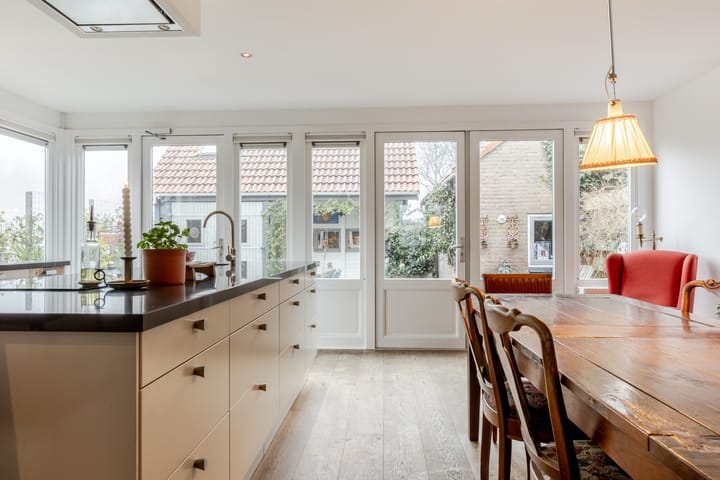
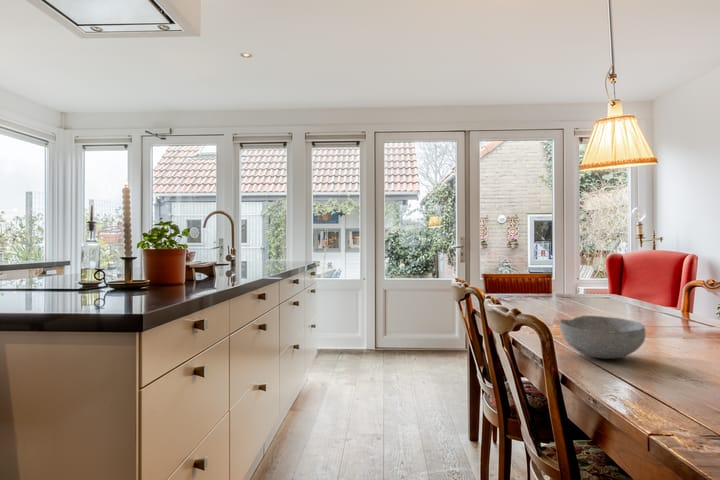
+ bowl [558,315,646,360]
